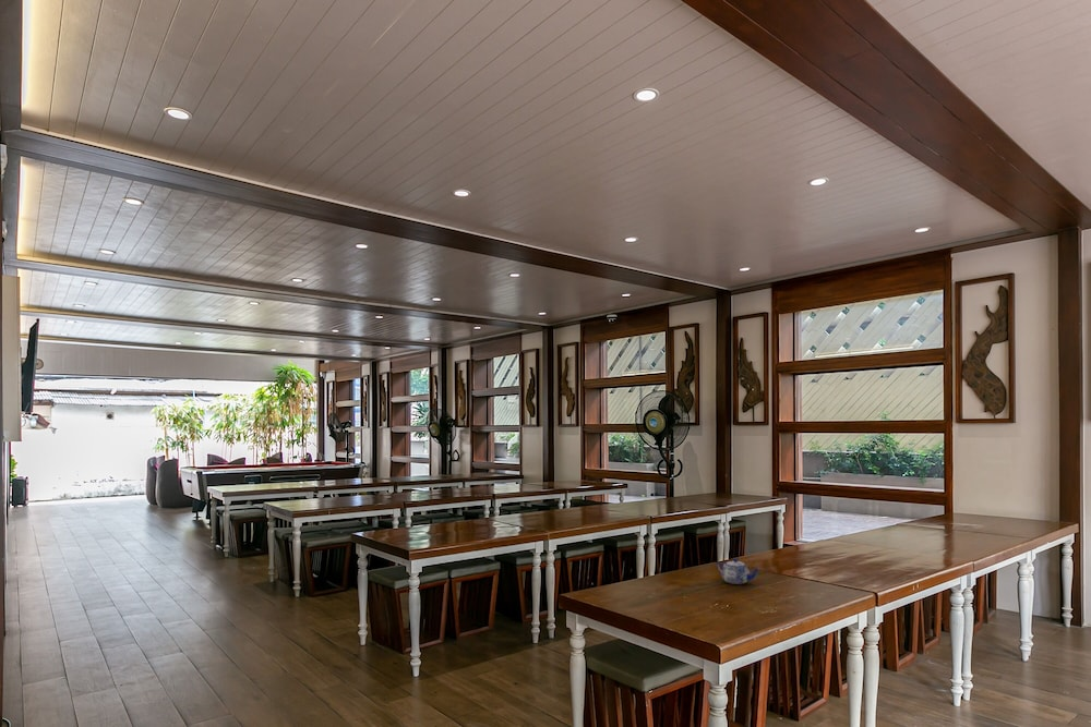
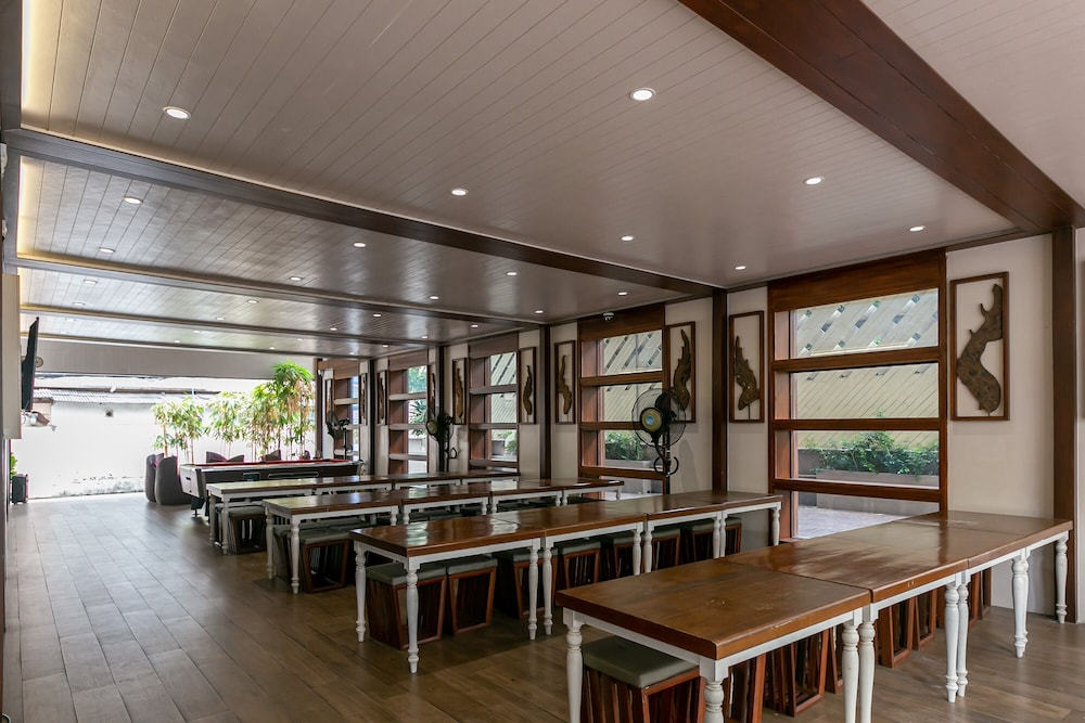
- teapot [716,557,760,585]
